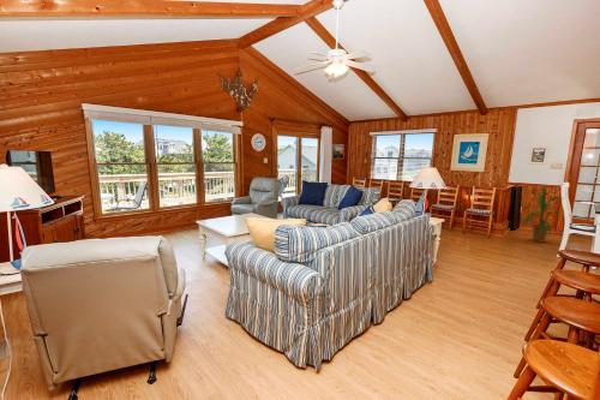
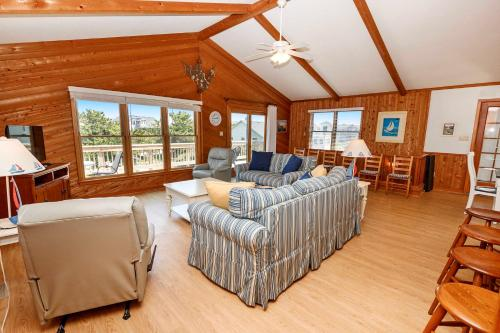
- house plant [518,184,563,244]
